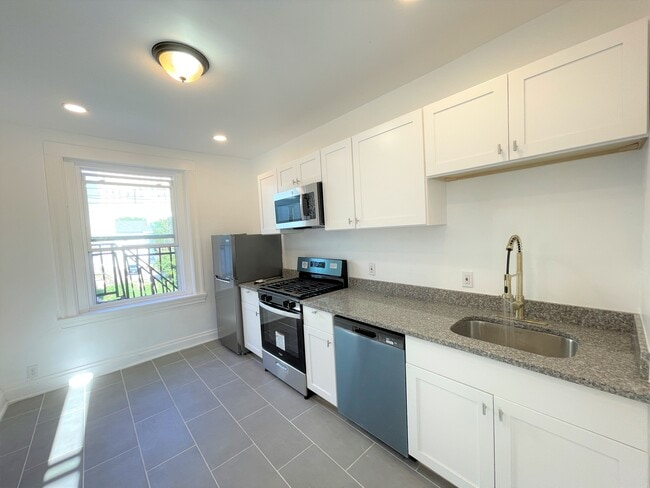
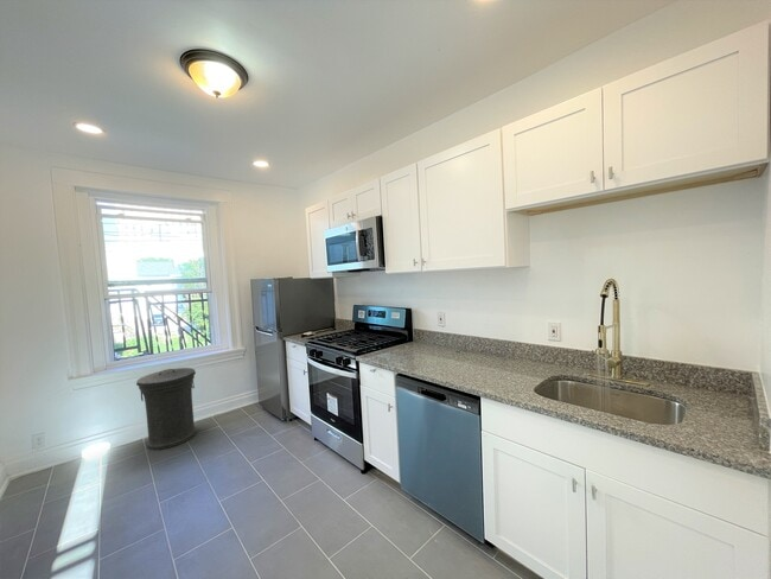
+ trash can [135,367,198,451]
